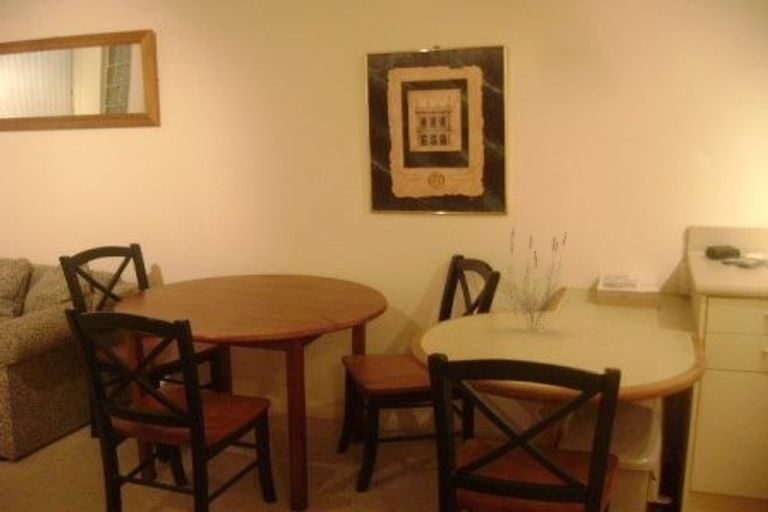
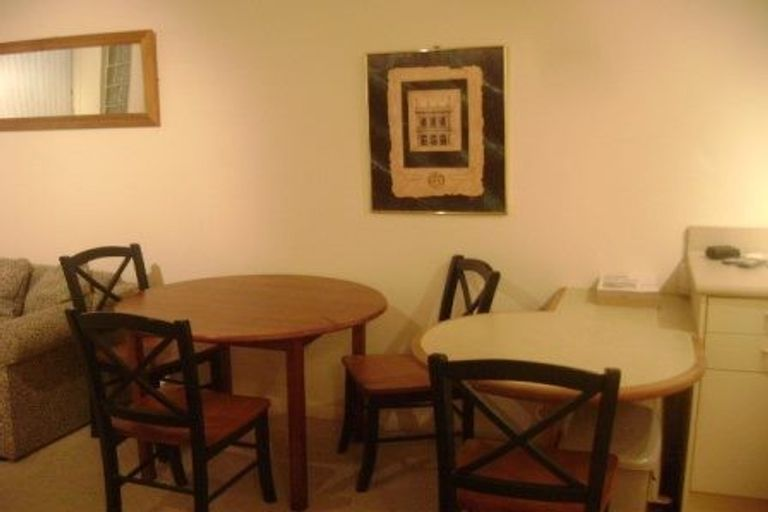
- plant [492,226,571,333]
